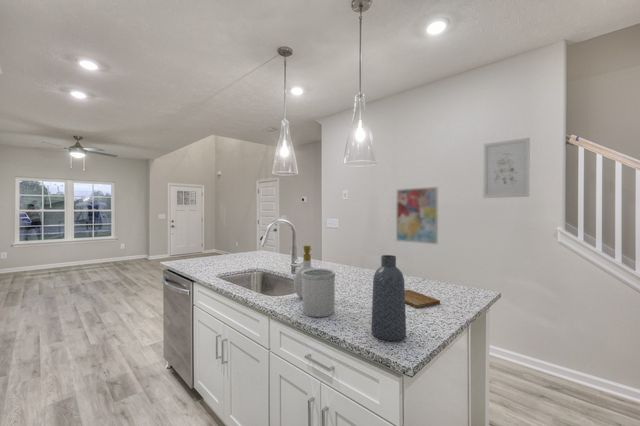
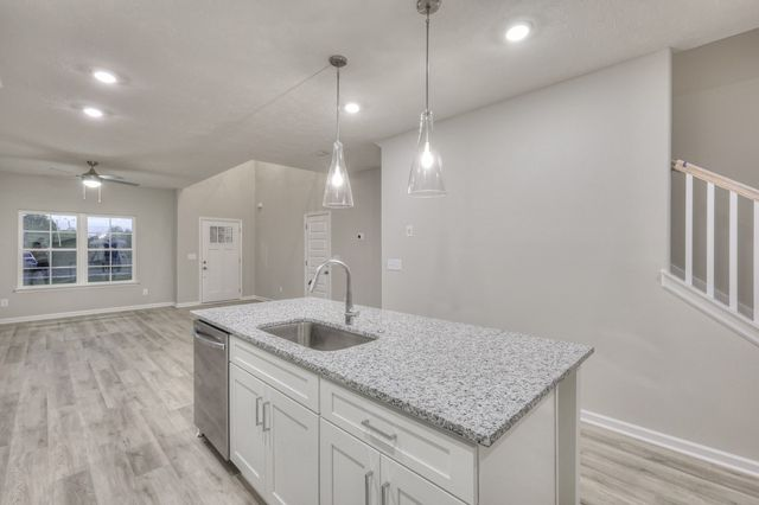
- soap bottle [293,244,316,299]
- wall art [482,137,531,199]
- cutting board [405,289,441,309]
- vase [370,254,407,342]
- wall art [395,186,439,245]
- utensil holder [301,267,336,318]
